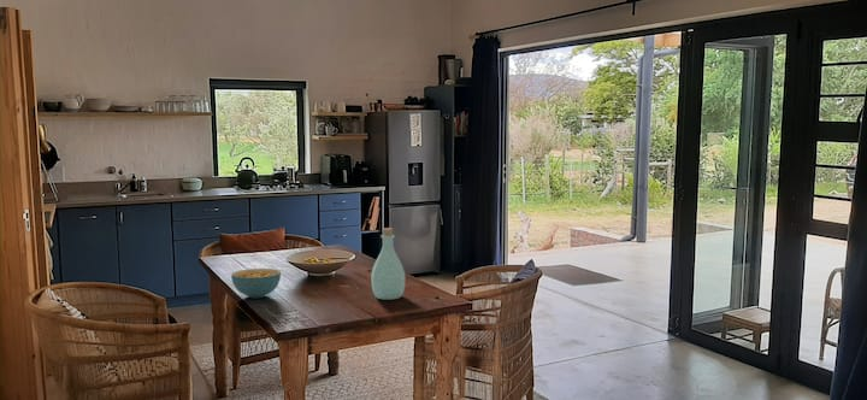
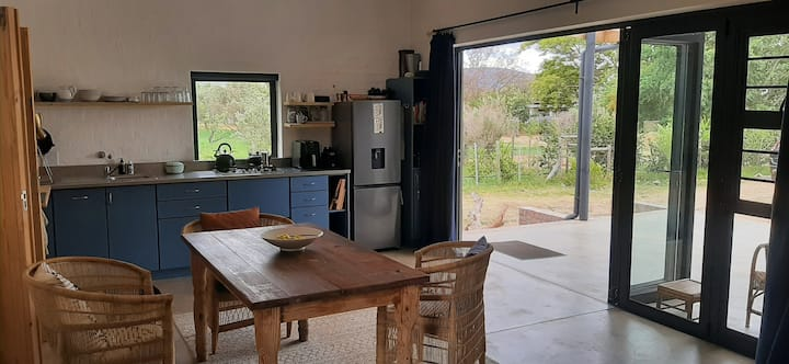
- bottle [370,227,406,300]
- cereal bowl [230,267,282,299]
